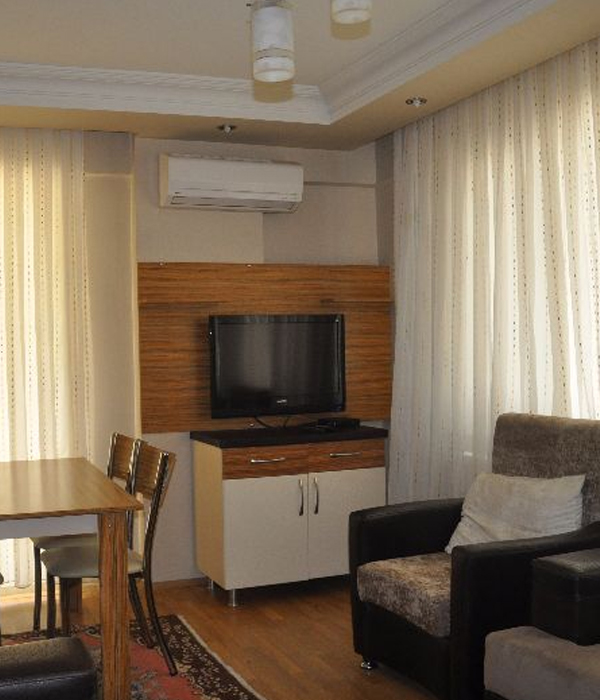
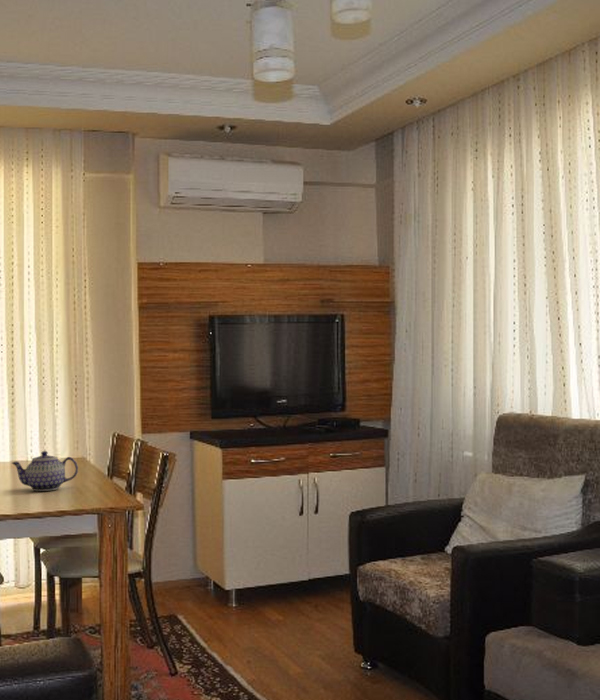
+ teapot [11,450,79,492]
